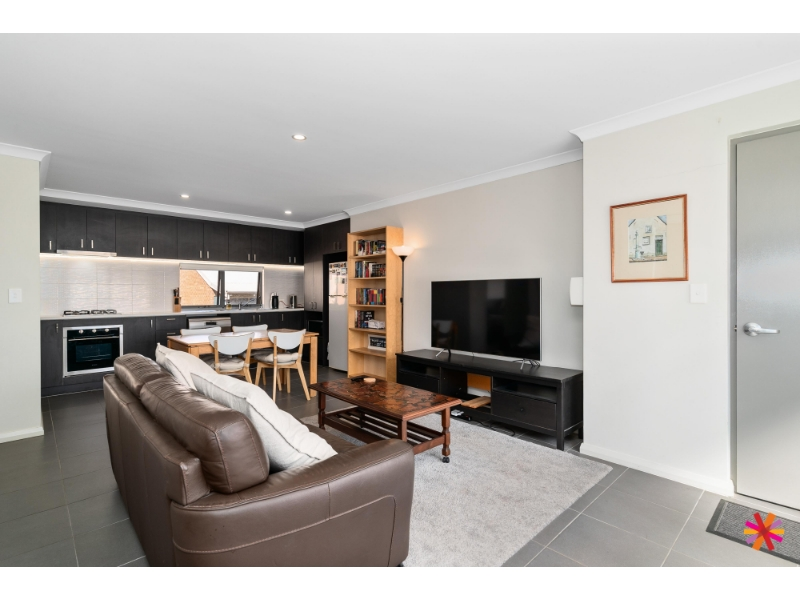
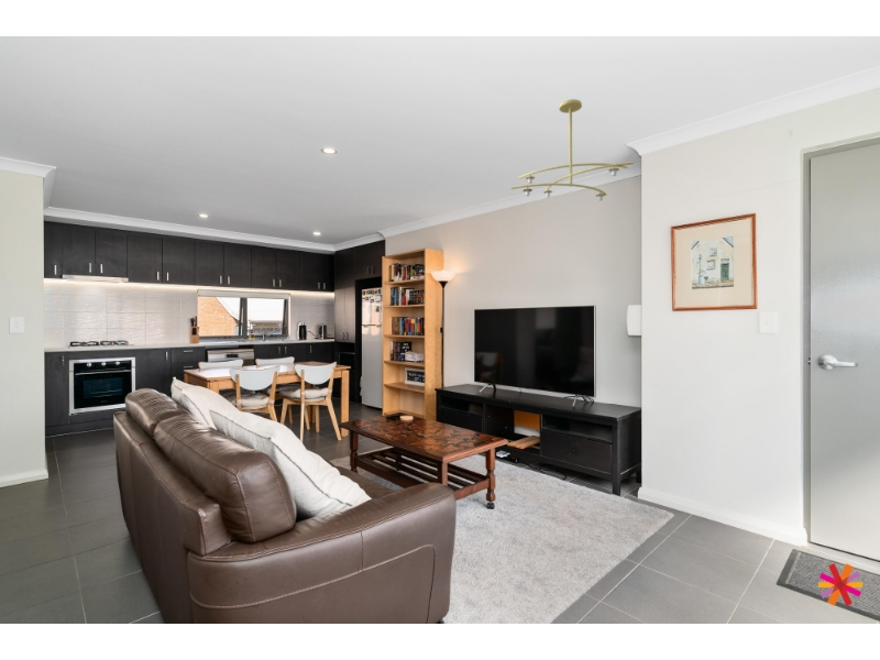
+ ceiling light fixture [510,98,635,201]
